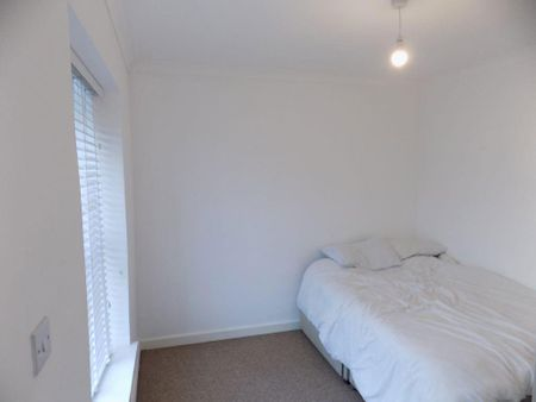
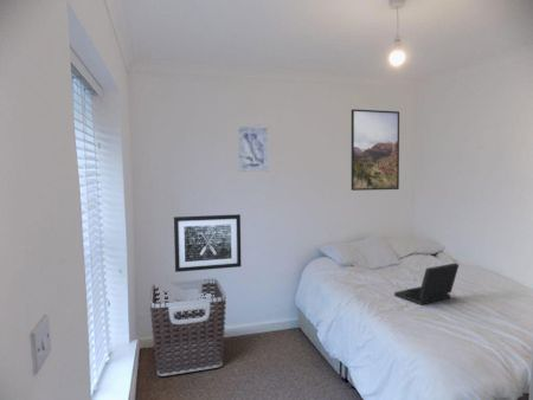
+ wall art [173,213,243,273]
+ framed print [351,108,400,192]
+ laptop [393,262,460,307]
+ clothes hamper [149,277,227,378]
+ wall art [237,125,270,173]
